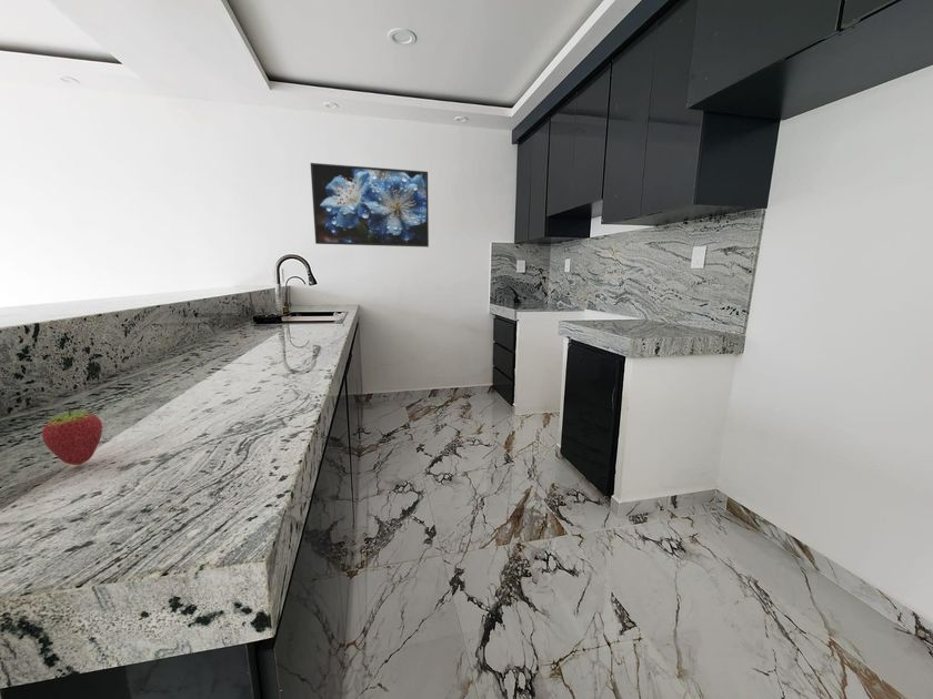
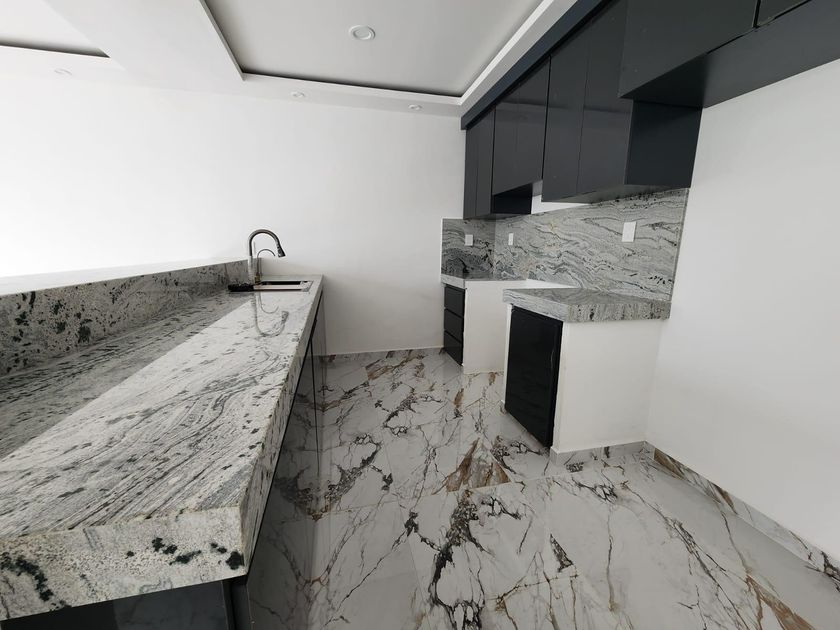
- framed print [310,162,430,249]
- fruit [41,408,103,466]
